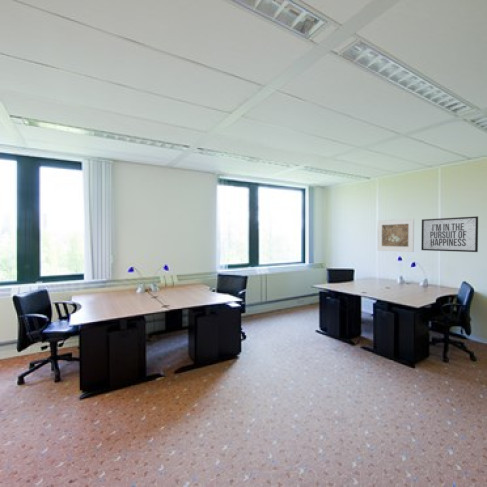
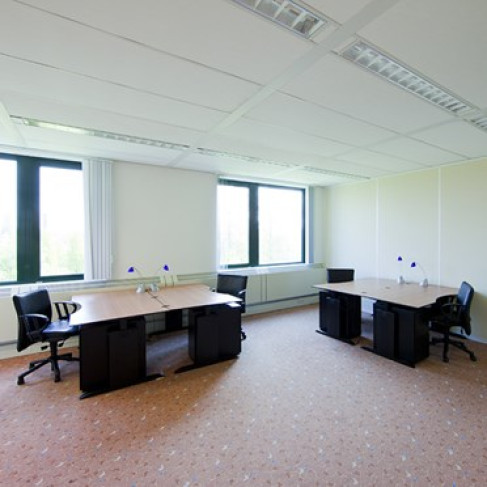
- mirror [420,215,479,253]
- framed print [376,218,415,253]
